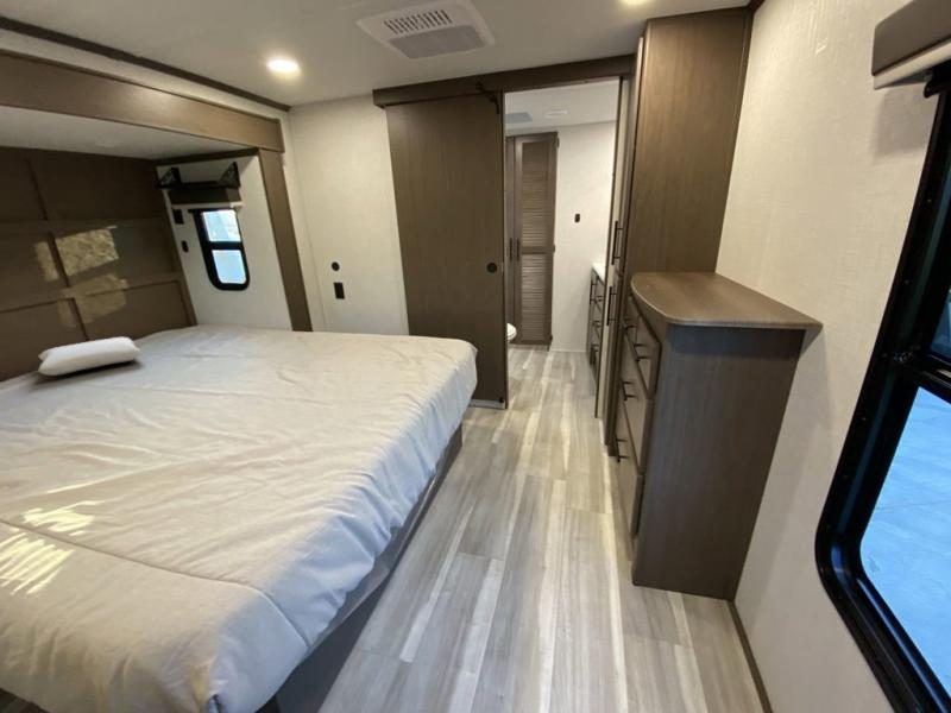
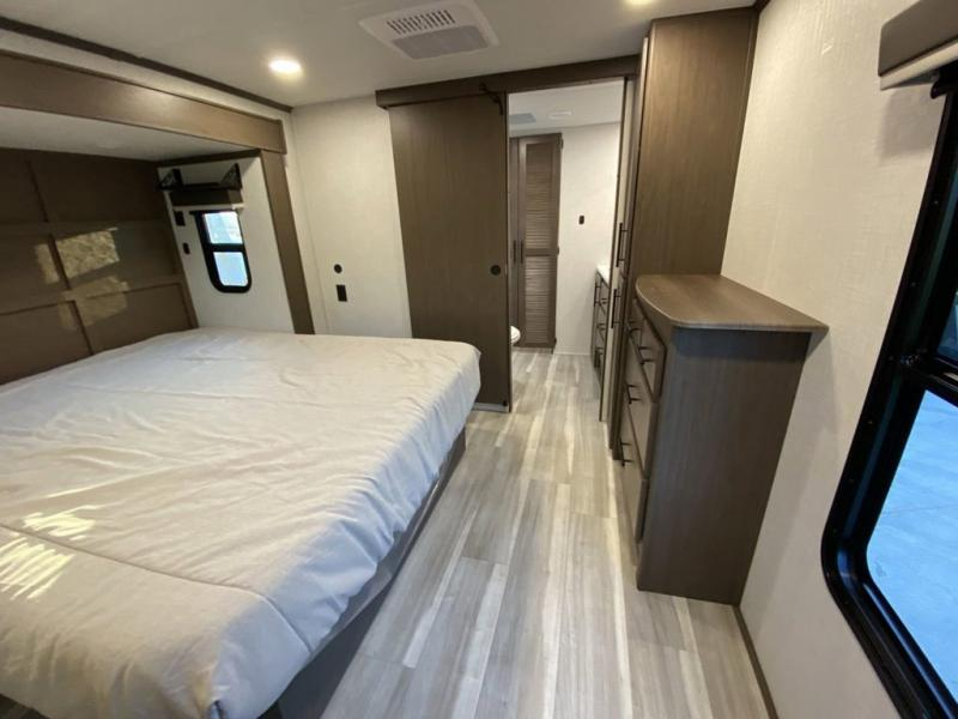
- pillow [37,336,141,377]
